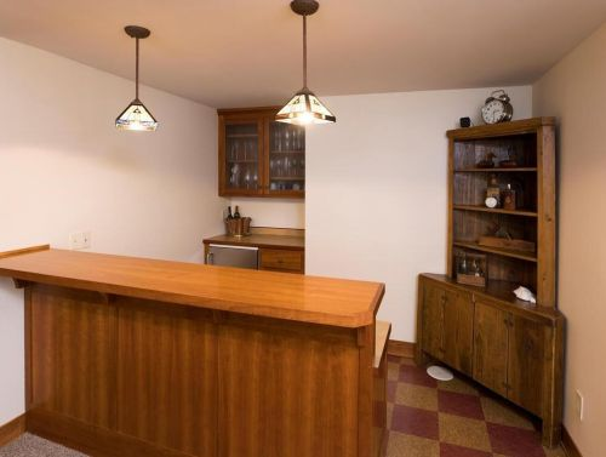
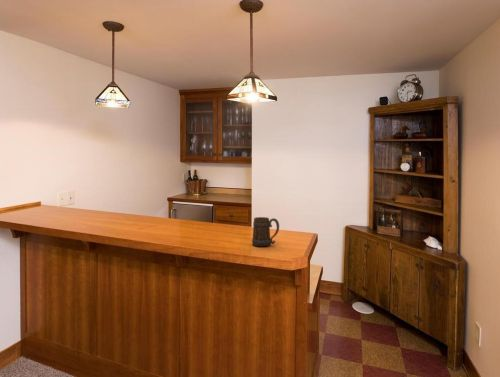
+ beer mug [251,216,280,247]
